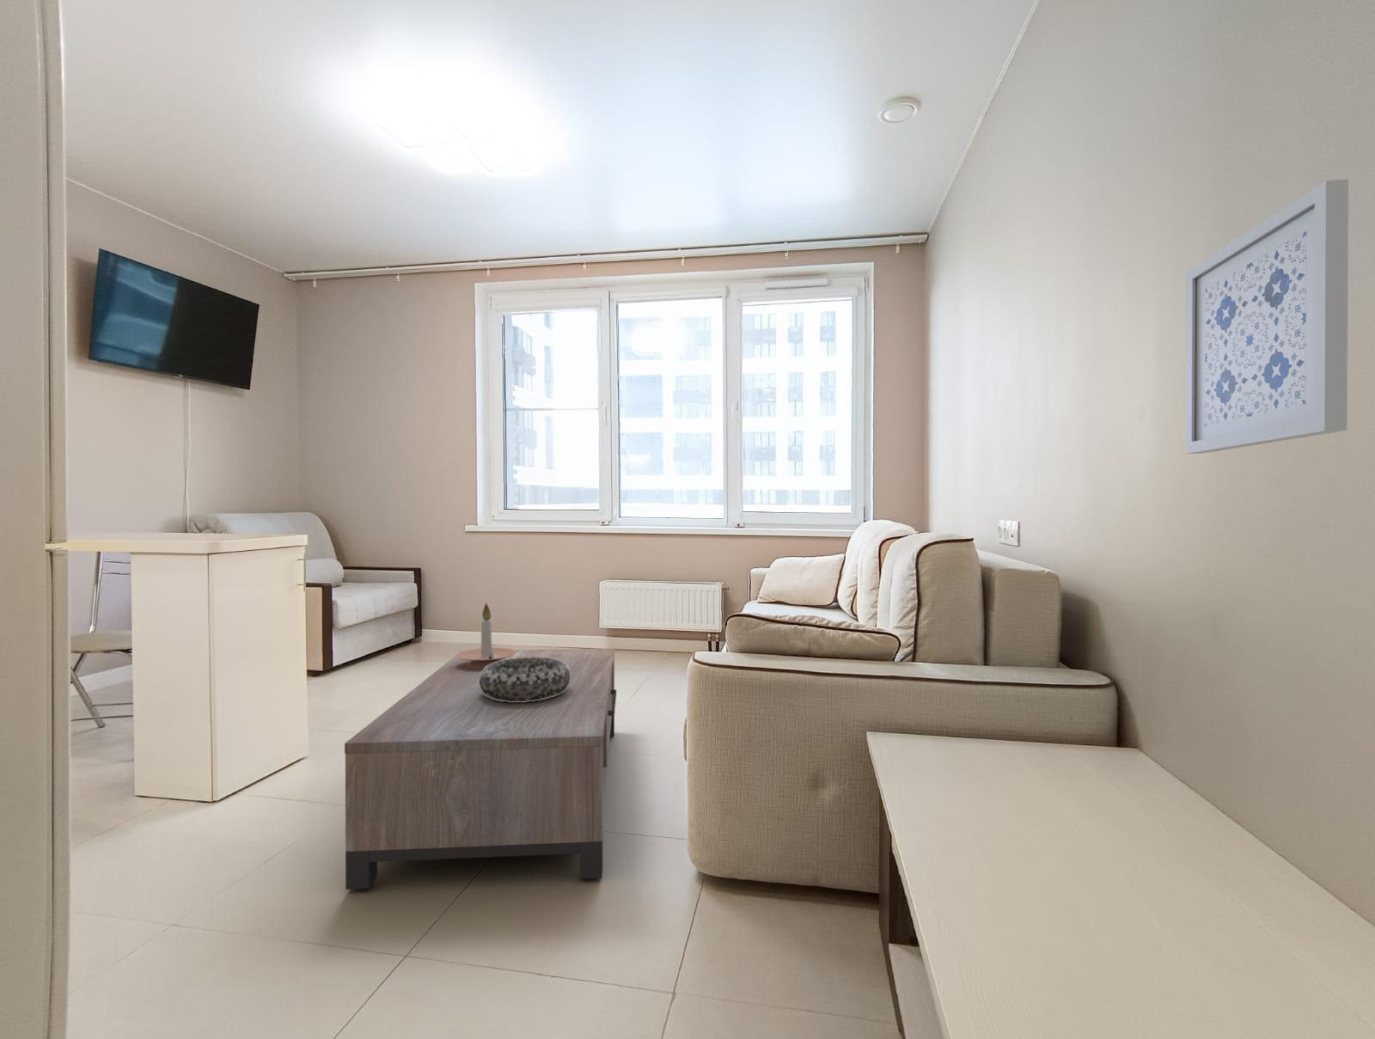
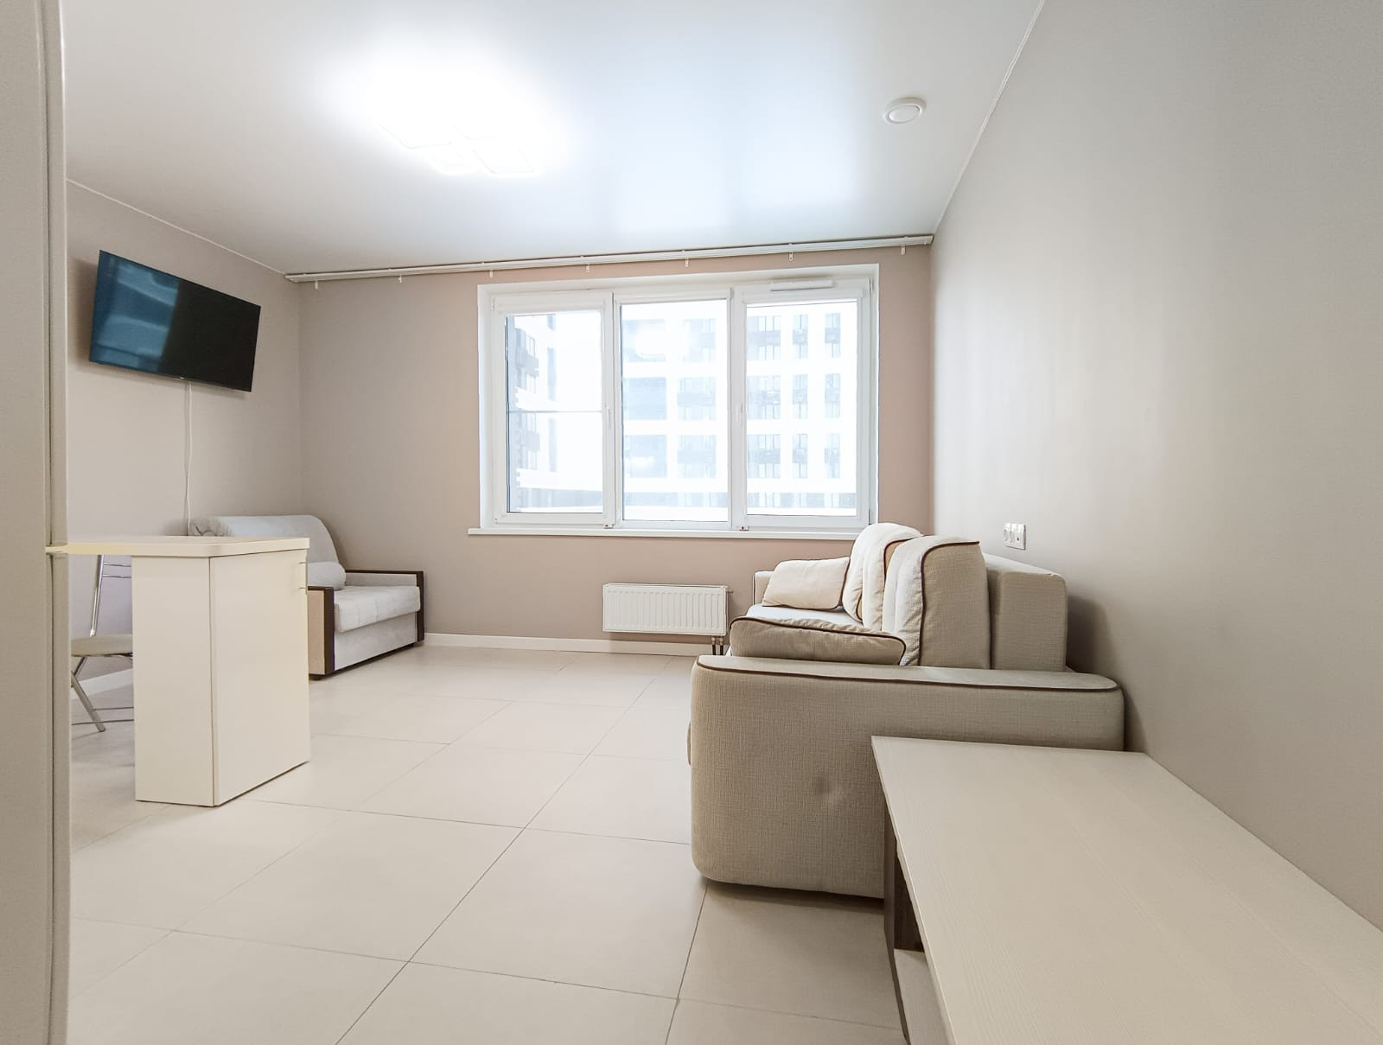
- candle holder [455,602,515,669]
- decorative bowl [479,657,571,702]
- coffee table [344,648,617,891]
- wall art [1185,178,1349,455]
